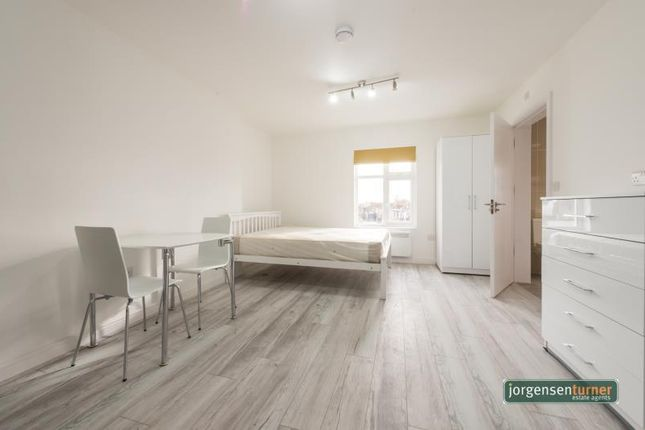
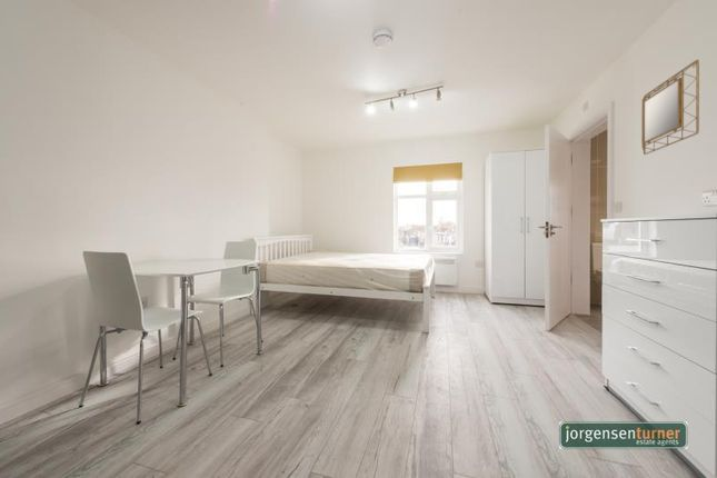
+ home mirror [640,59,700,156]
